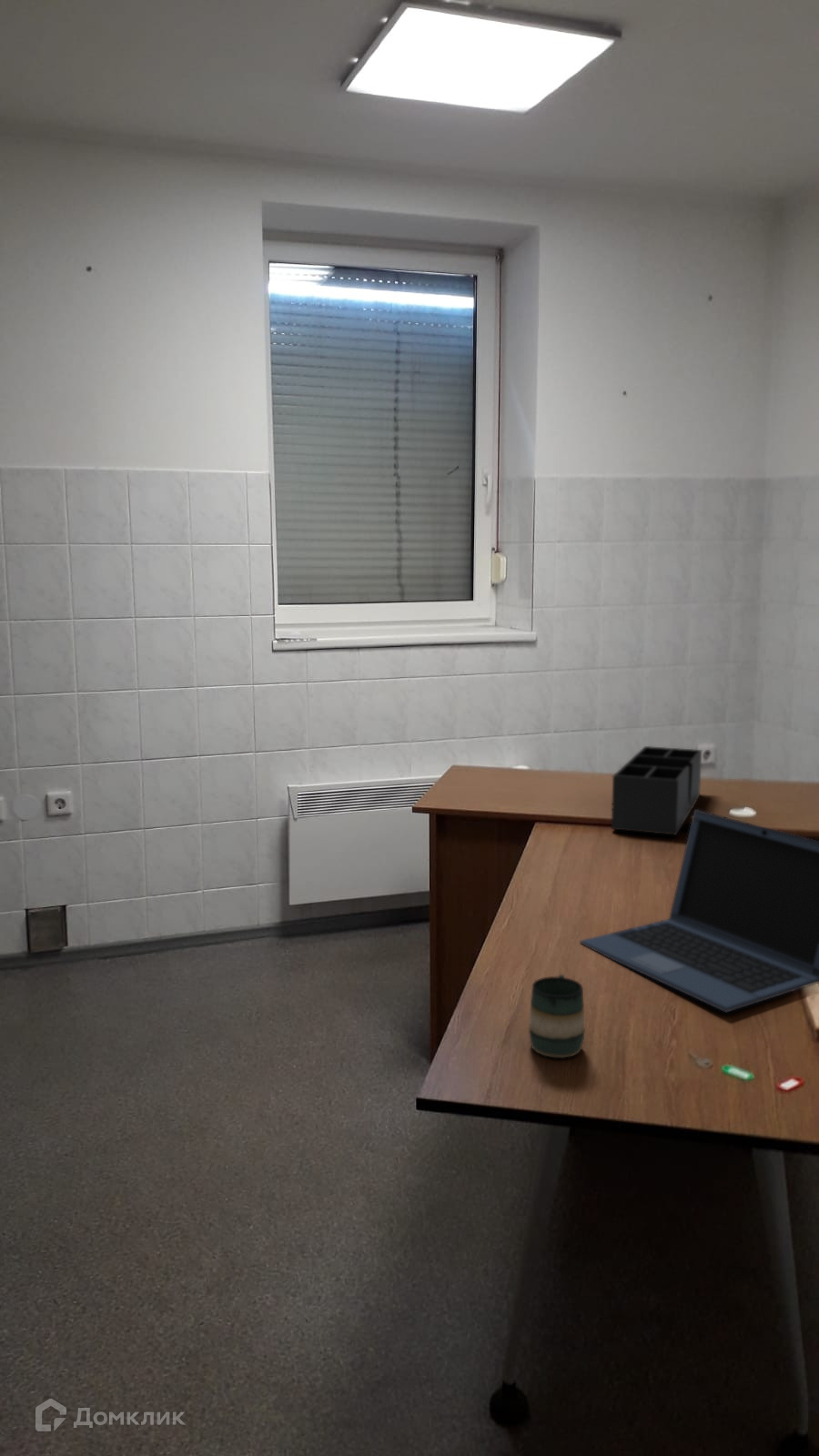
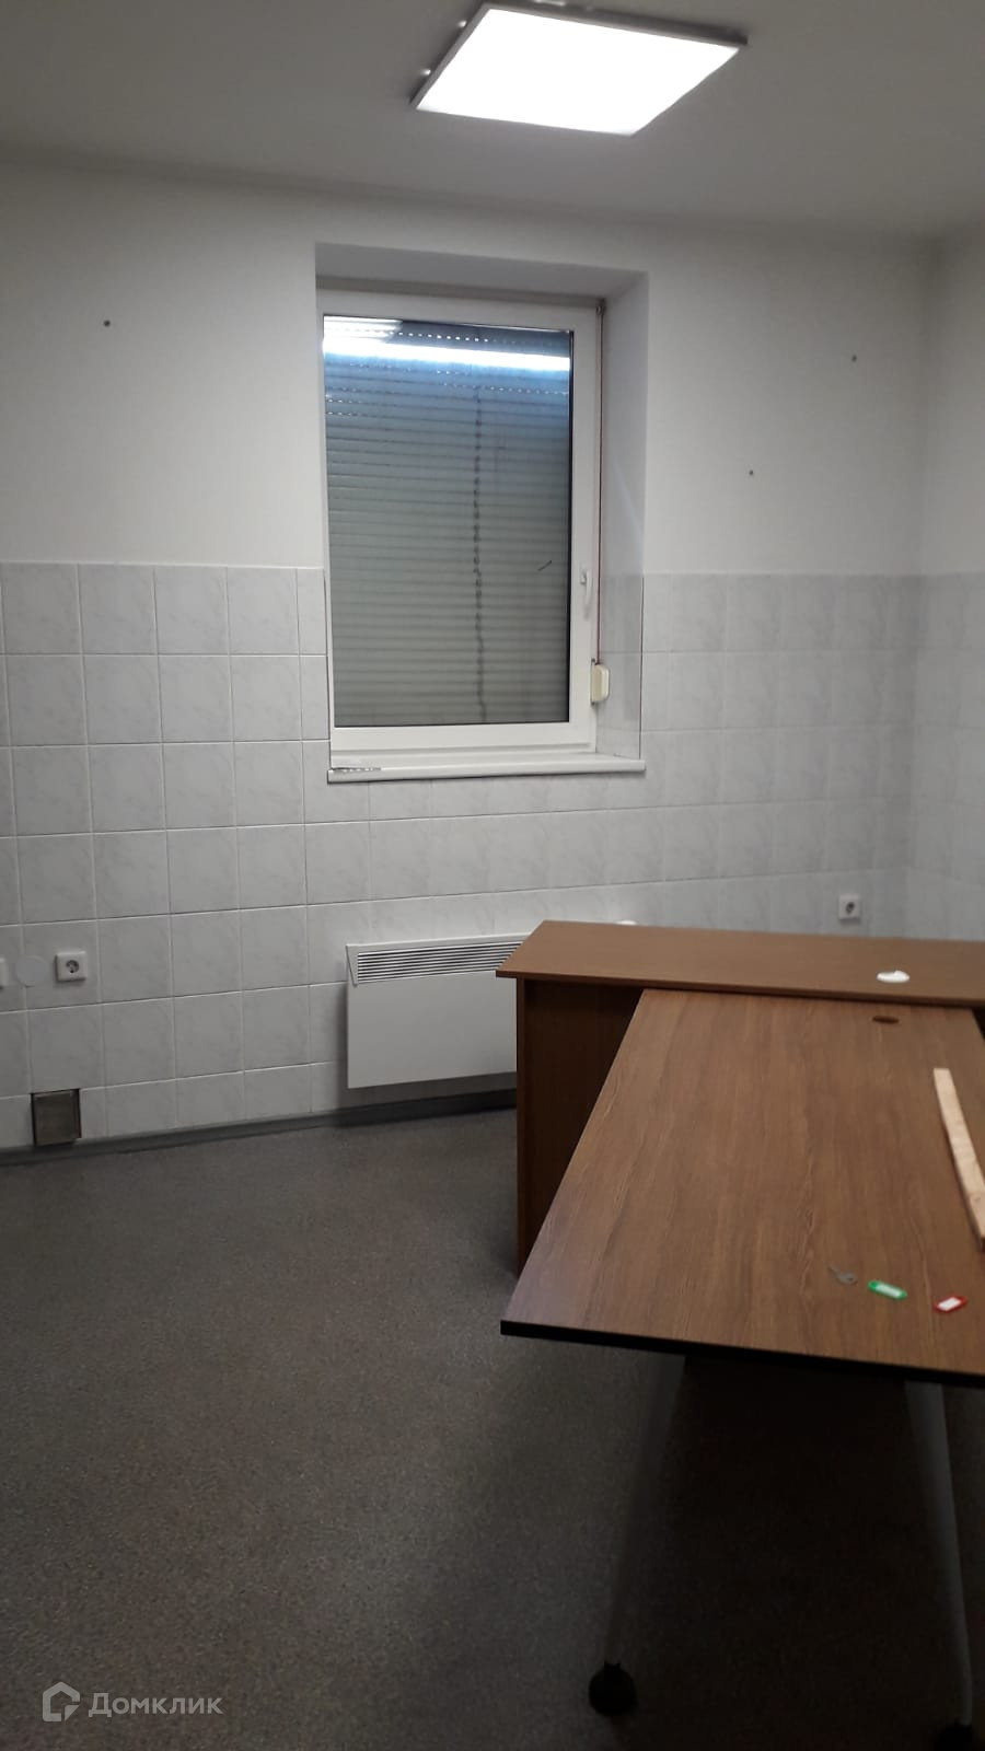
- mug [528,974,586,1058]
- laptop [580,808,819,1014]
- desk organizer [611,745,703,836]
